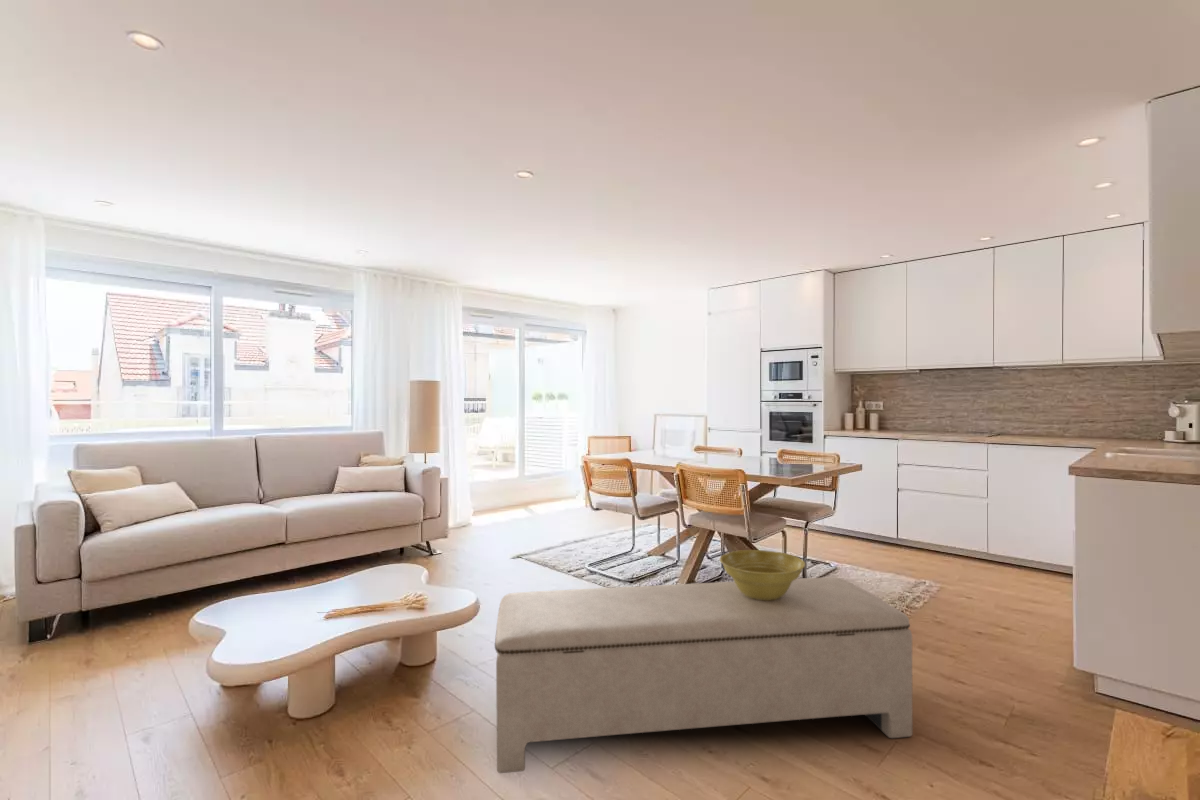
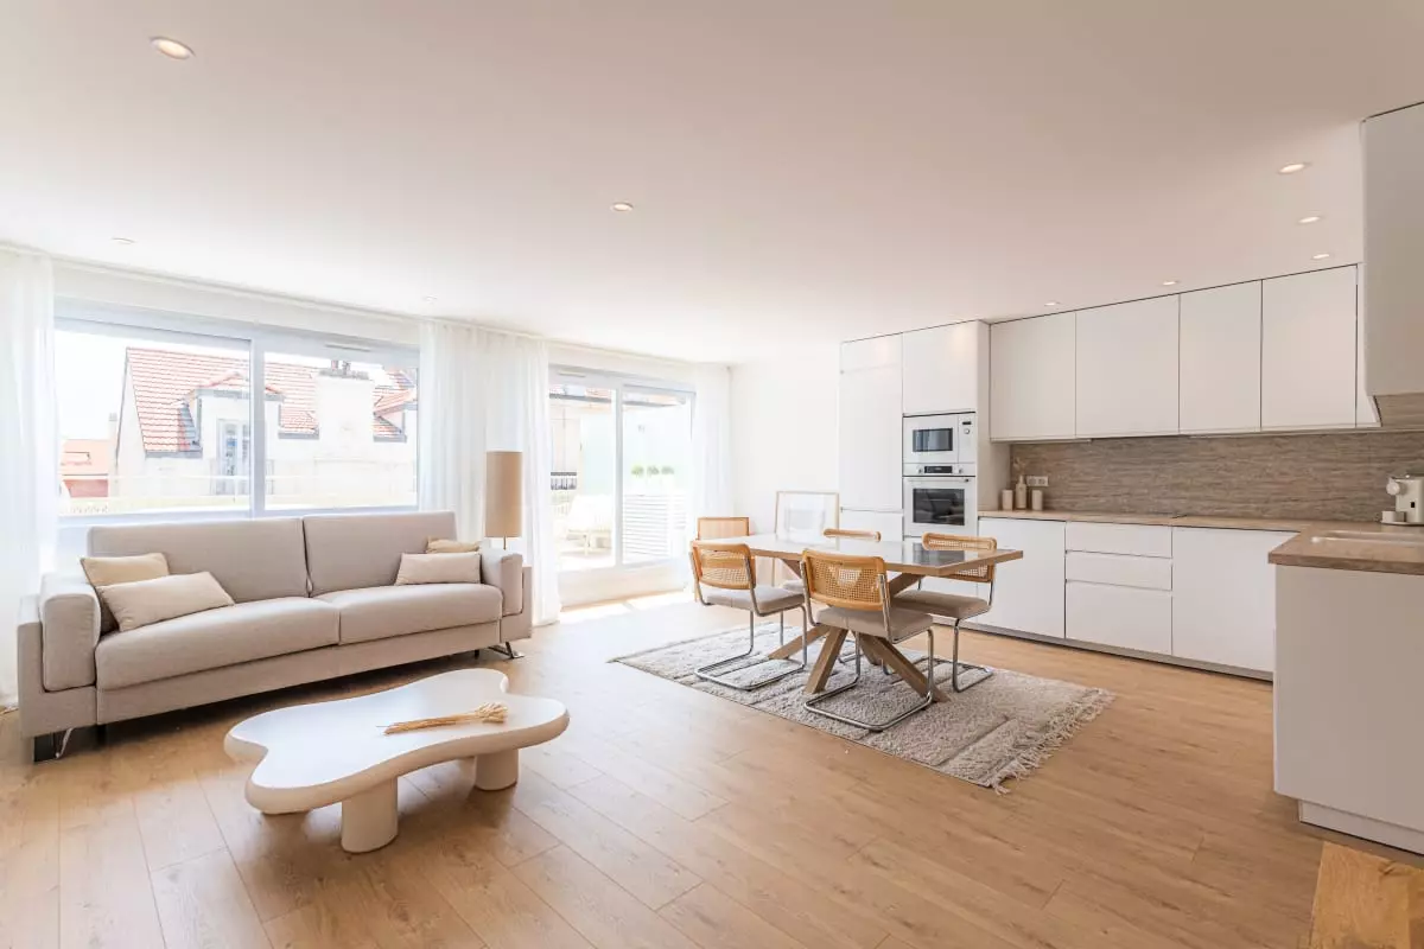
- bench [494,576,913,774]
- planter bowl [719,549,806,600]
